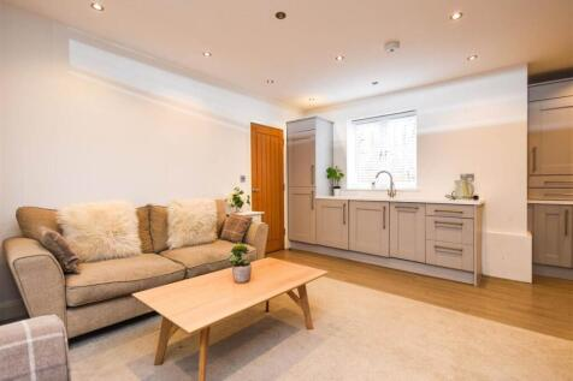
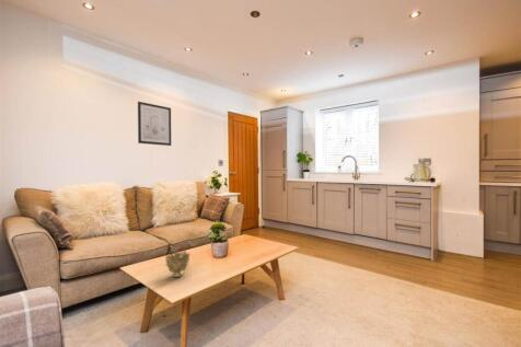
+ decorative bowl [164,250,192,278]
+ wall art [137,101,172,147]
